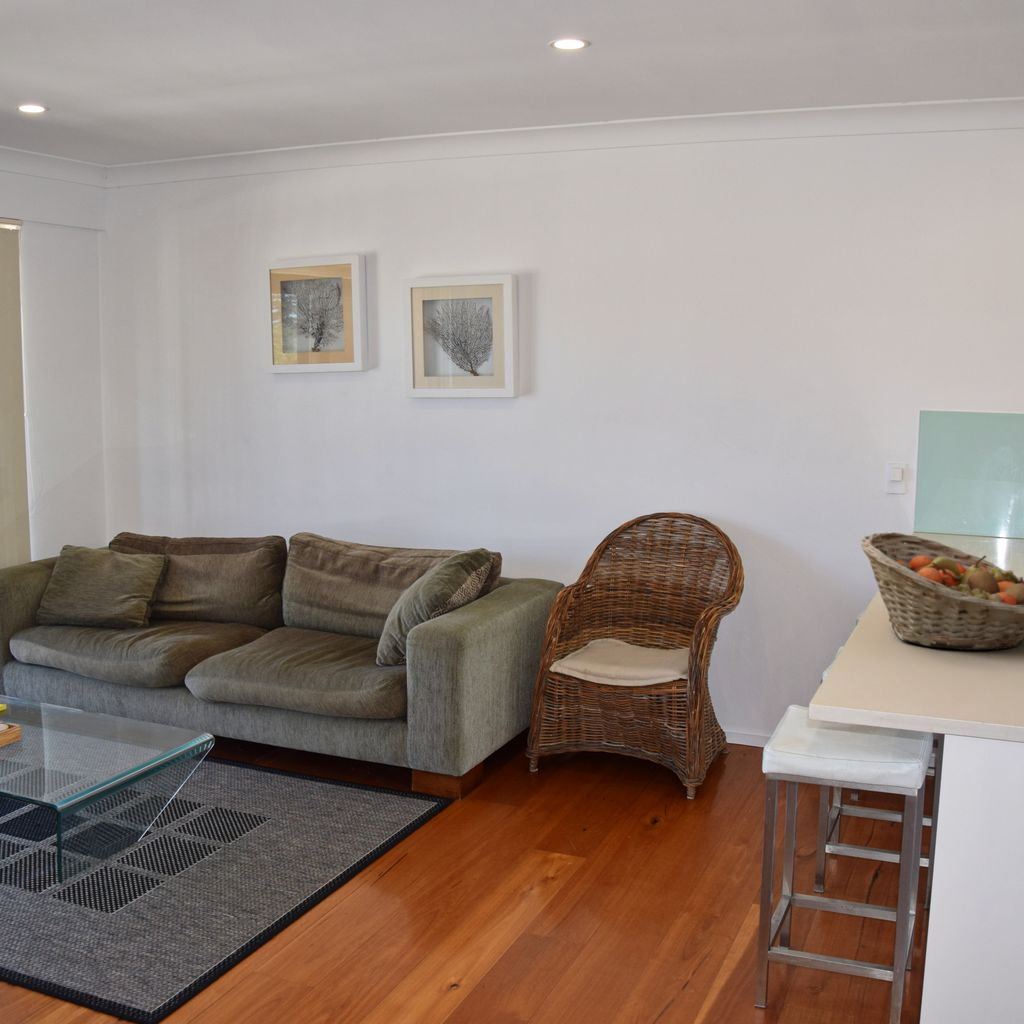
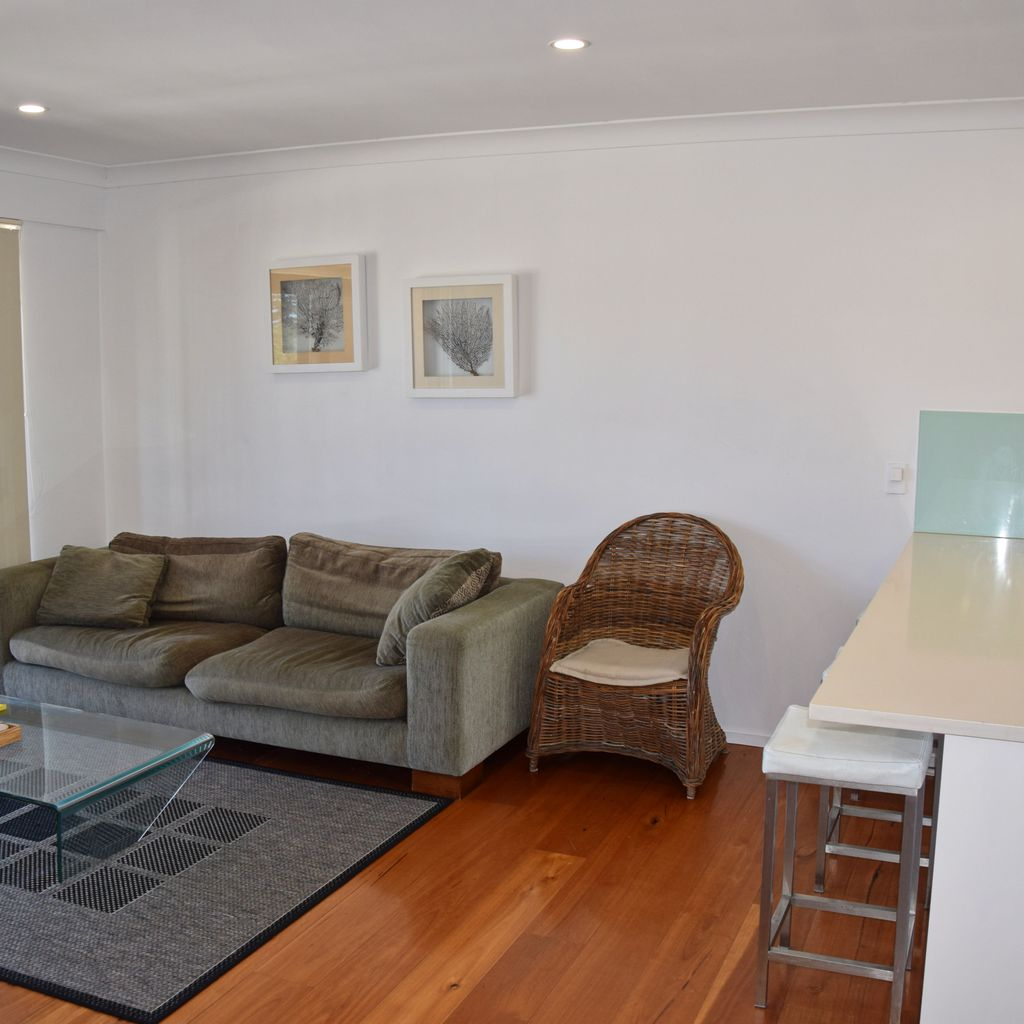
- fruit basket [860,531,1024,651]
